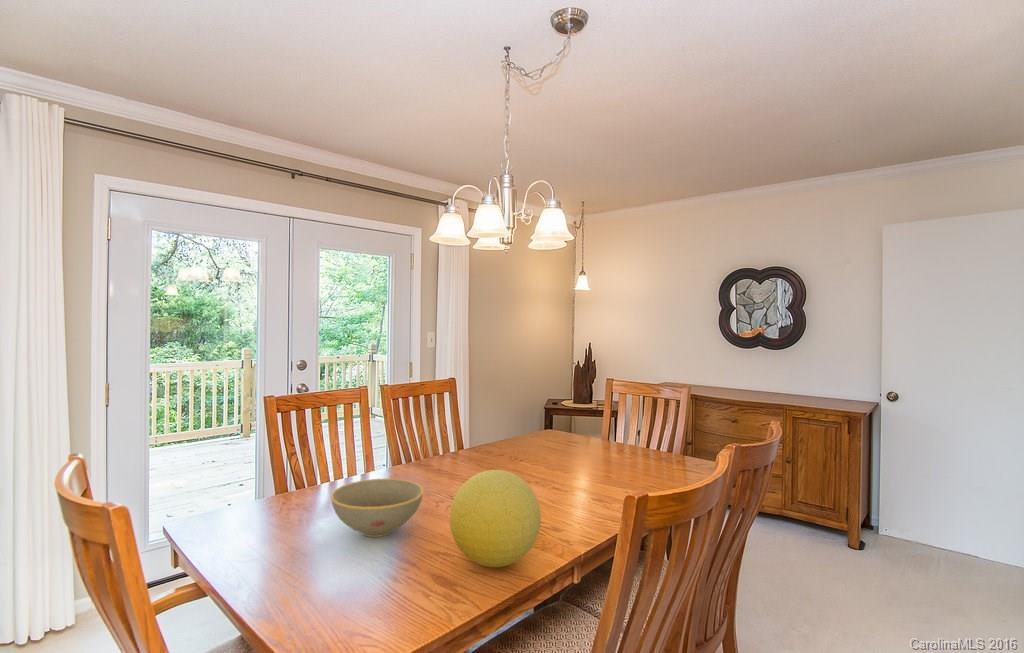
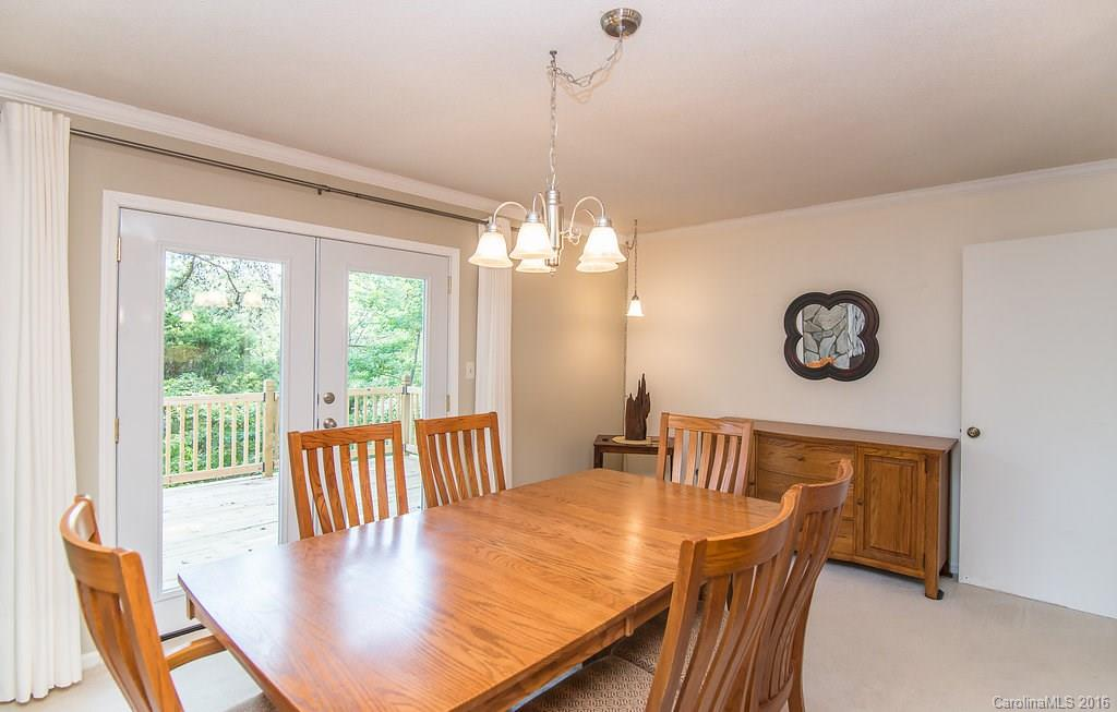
- decorative ball [449,469,542,568]
- bowl [329,478,425,538]
